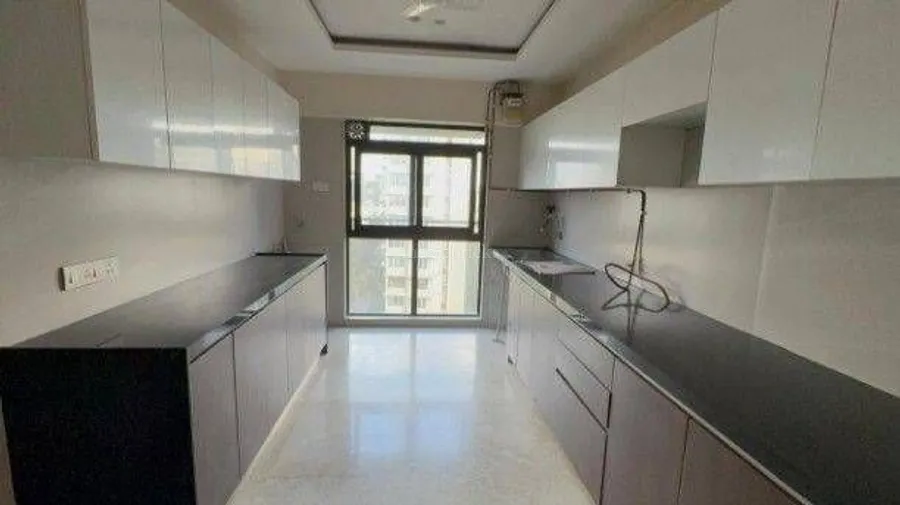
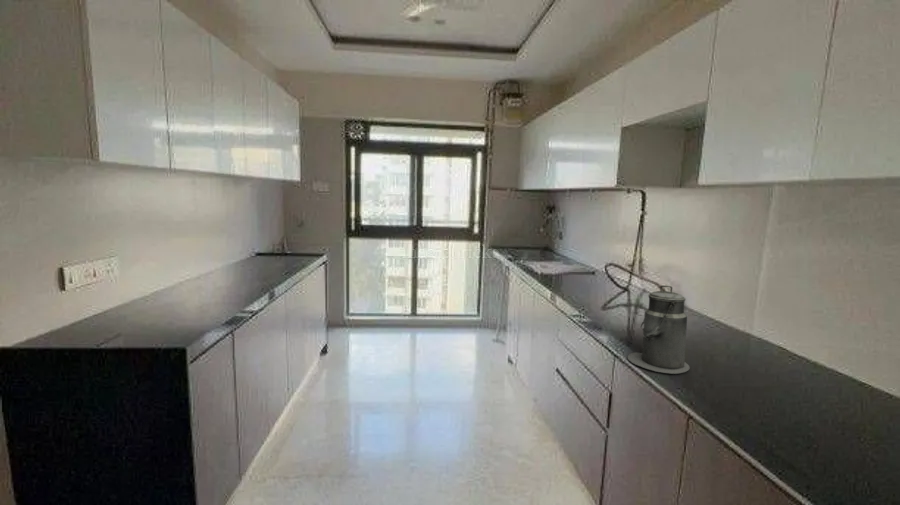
+ canister [627,284,691,375]
